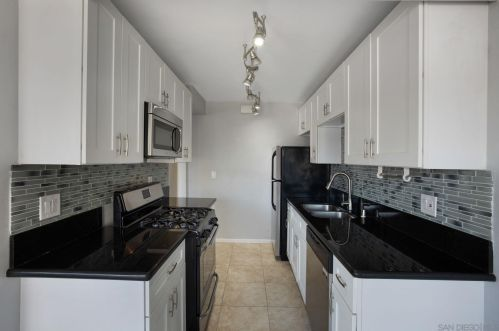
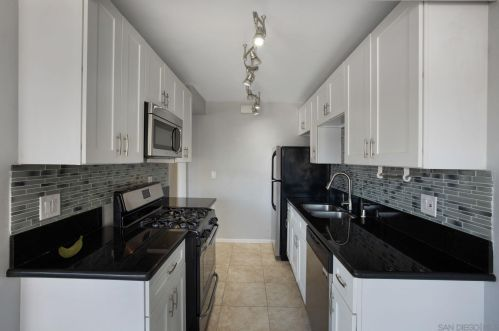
+ banana [58,235,84,259]
